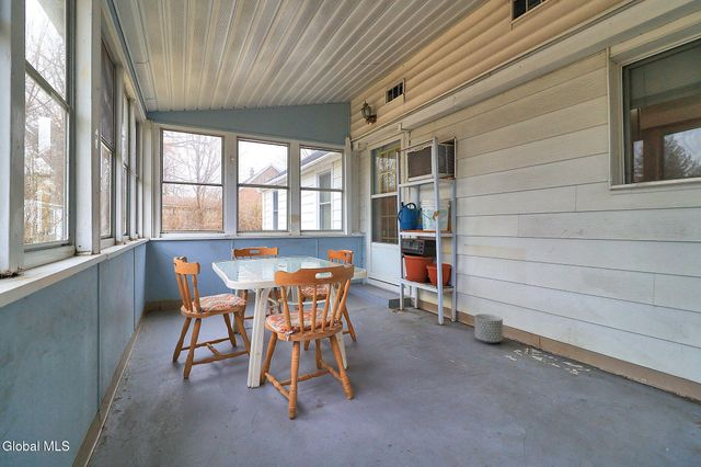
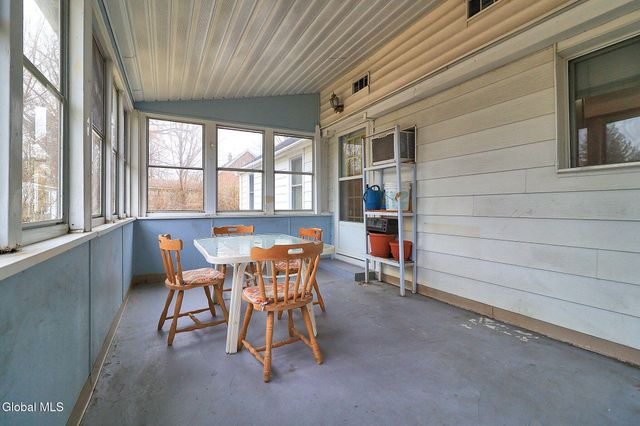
- planter [474,312,504,344]
